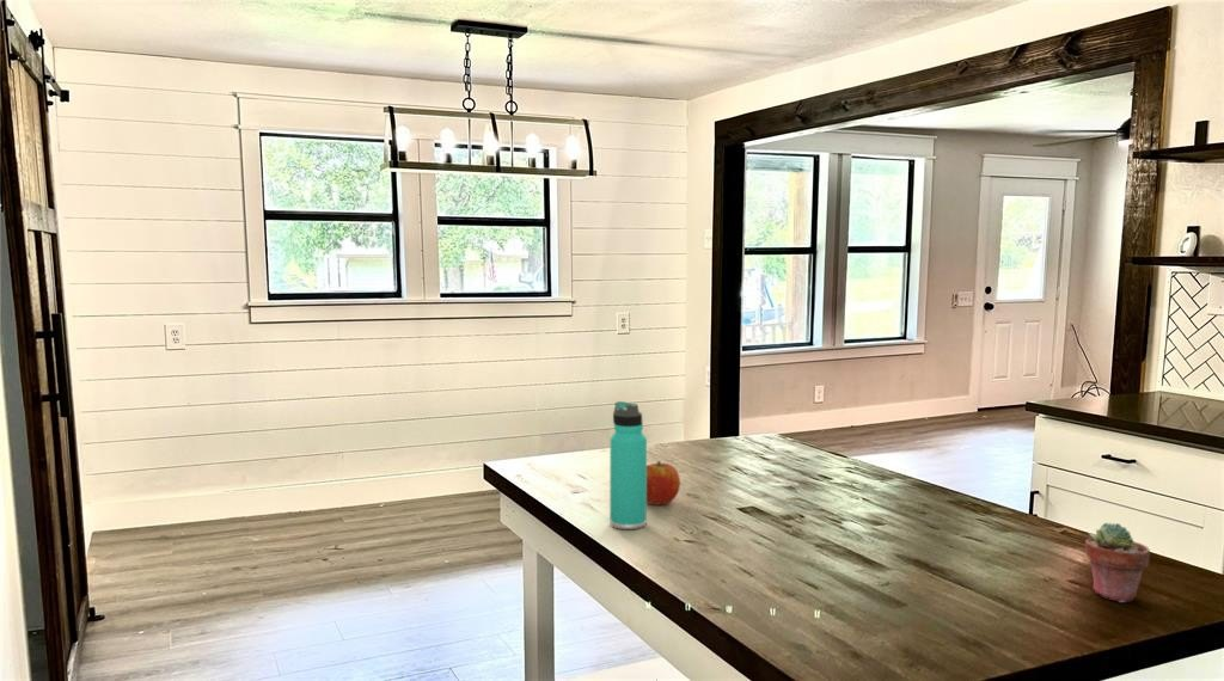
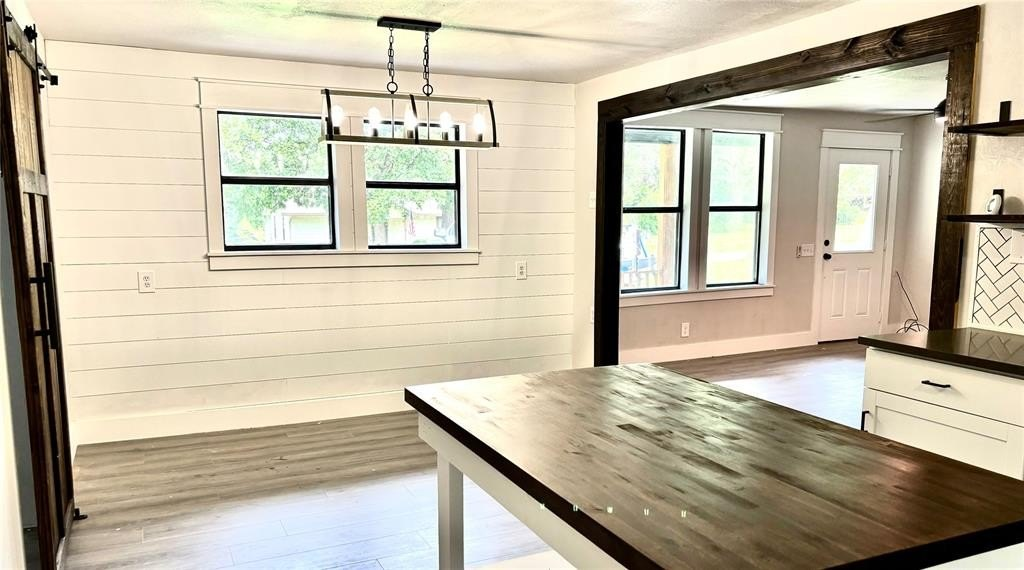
- apple [647,460,681,507]
- thermos bottle [608,400,648,530]
- potted succulent [1084,522,1151,603]
